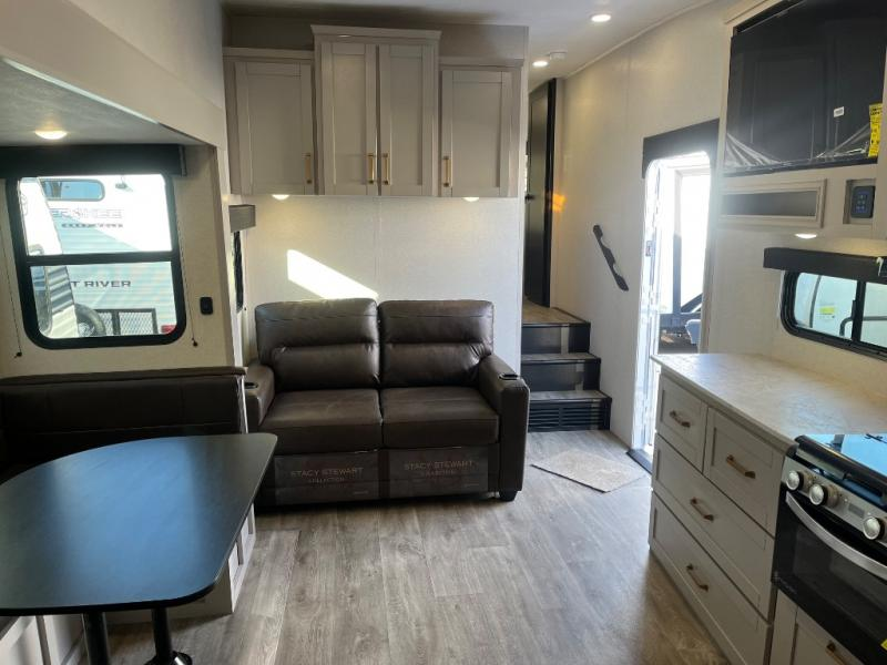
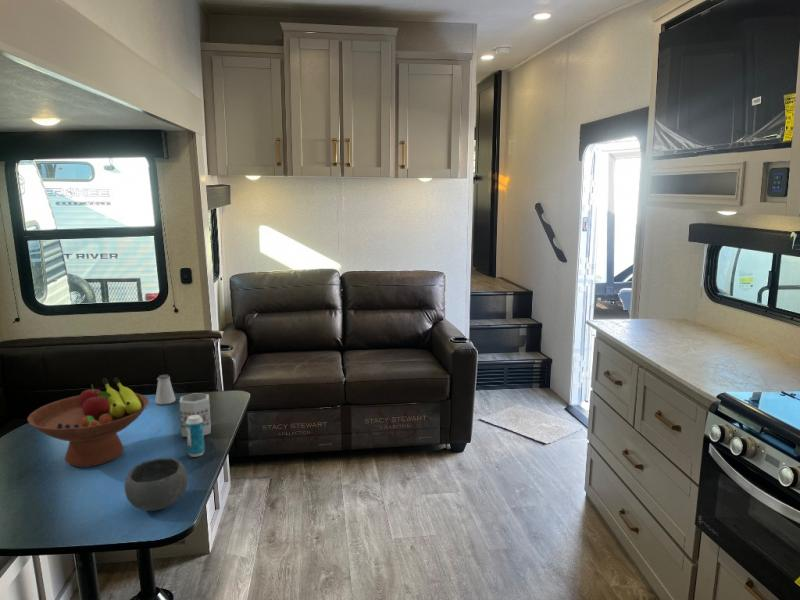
+ fruit bowl [26,377,150,468]
+ bowl [123,457,189,512]
+ saltshaker [154,374,177,405]
+ mug [179,392,212,438]
+ beverage can [186,415,206,458]
